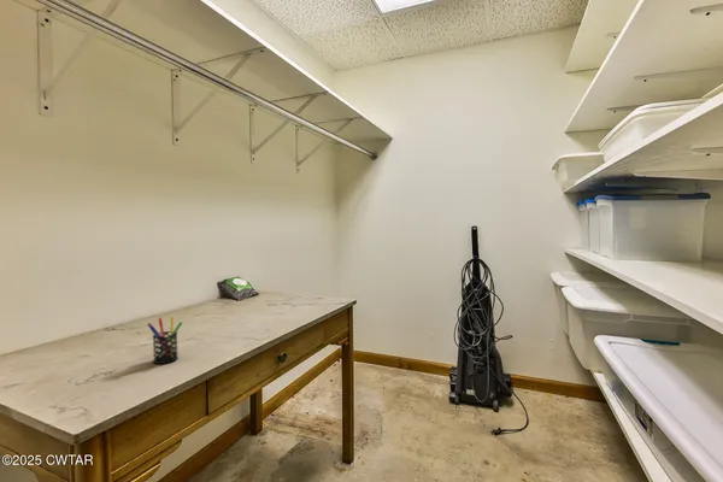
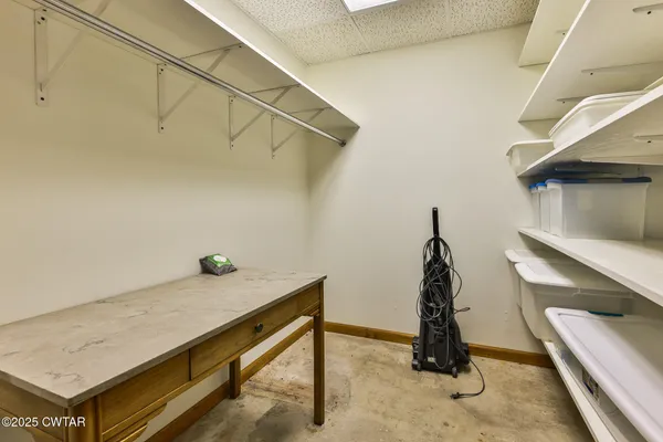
- pen holder [146,316,183,365]
